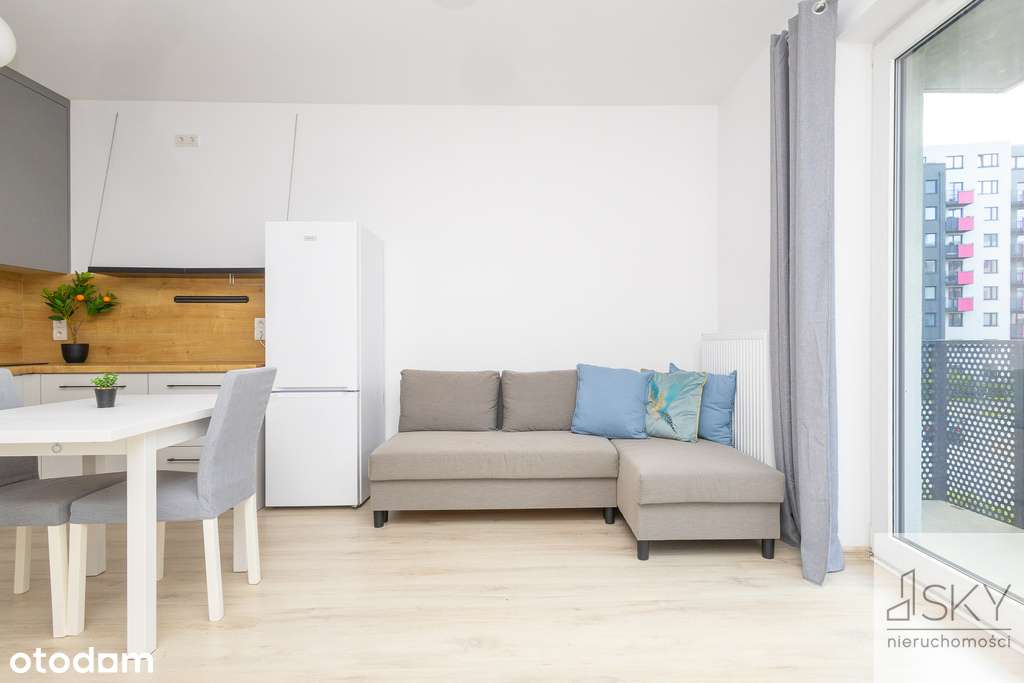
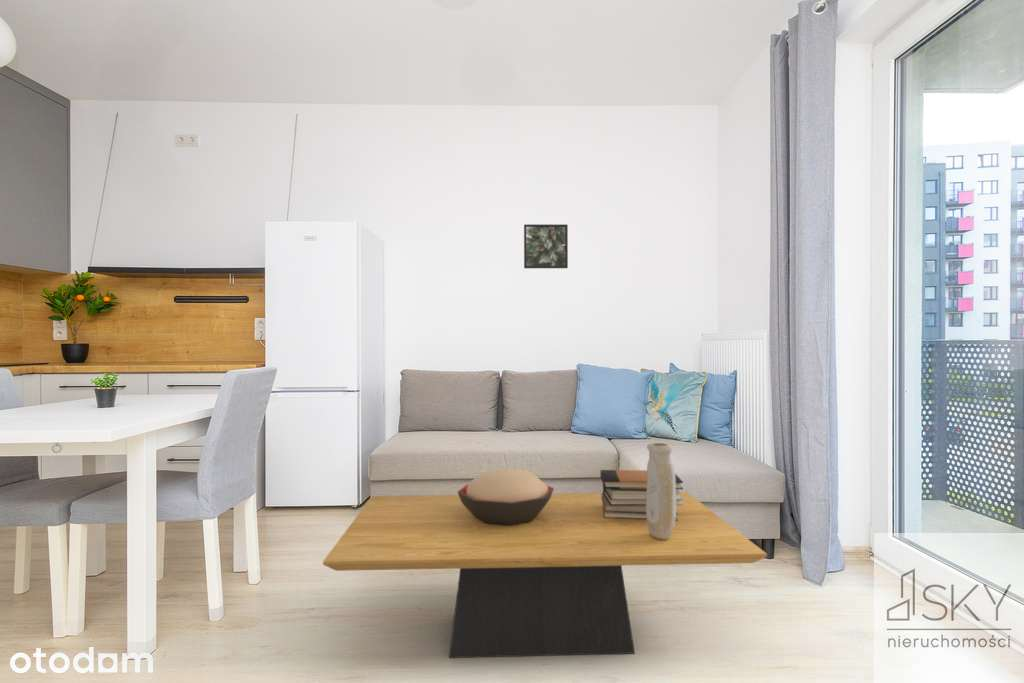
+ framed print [523,223,569,269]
+ coffee table [322,491,768,659]
+ decorative bowl [456,467,555,526]
+ book stack [600,469,684,521]
+ vase [646,442,676,540]
